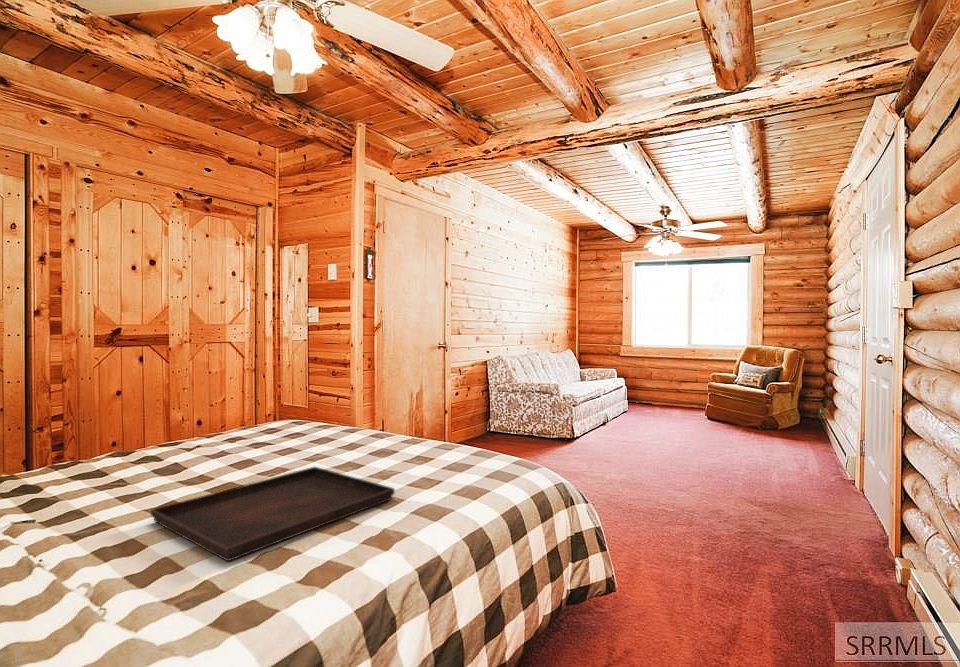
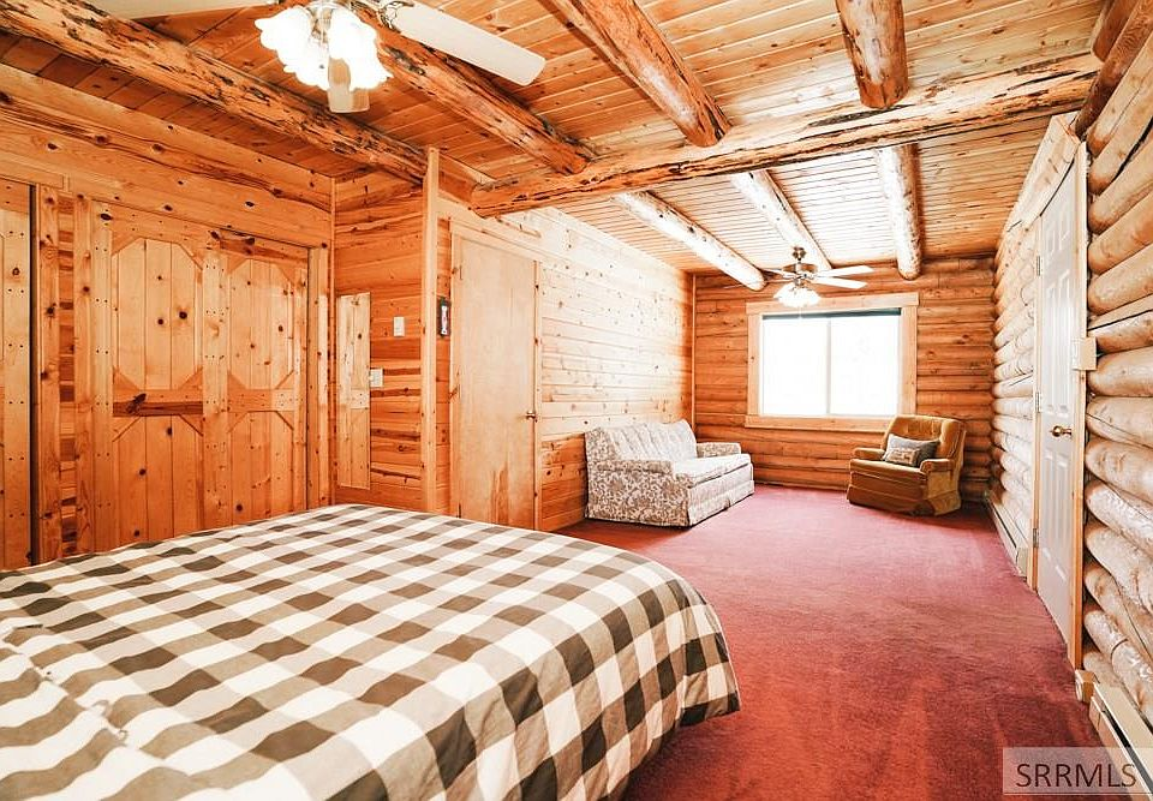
- serving tray [150,466,396,562]
